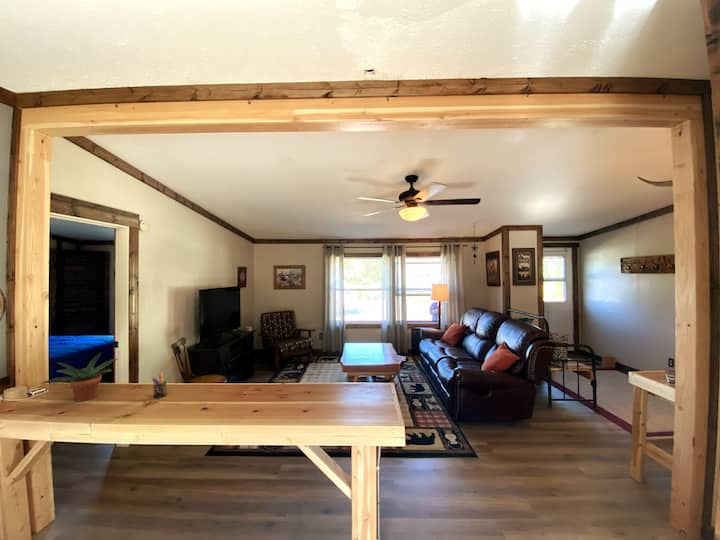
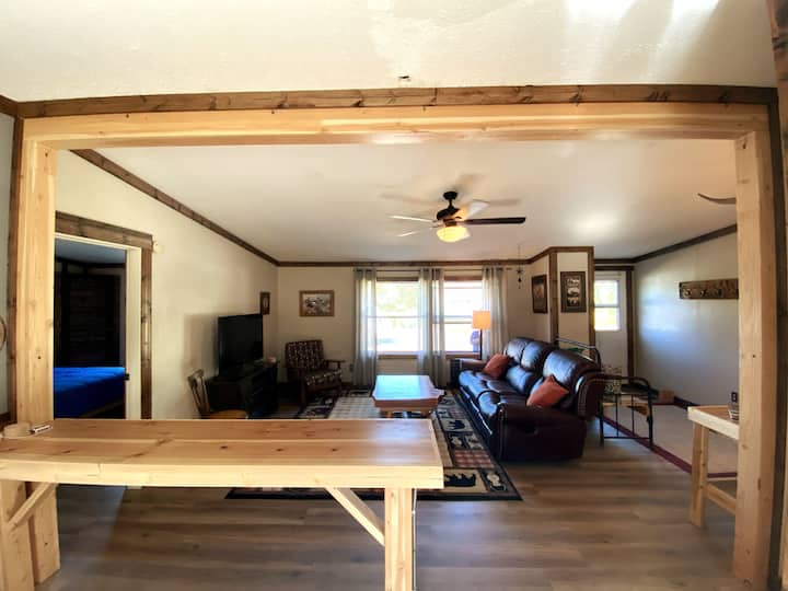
- potted plant [40,351,118,403]
- pen holder [151,372,171,399]
